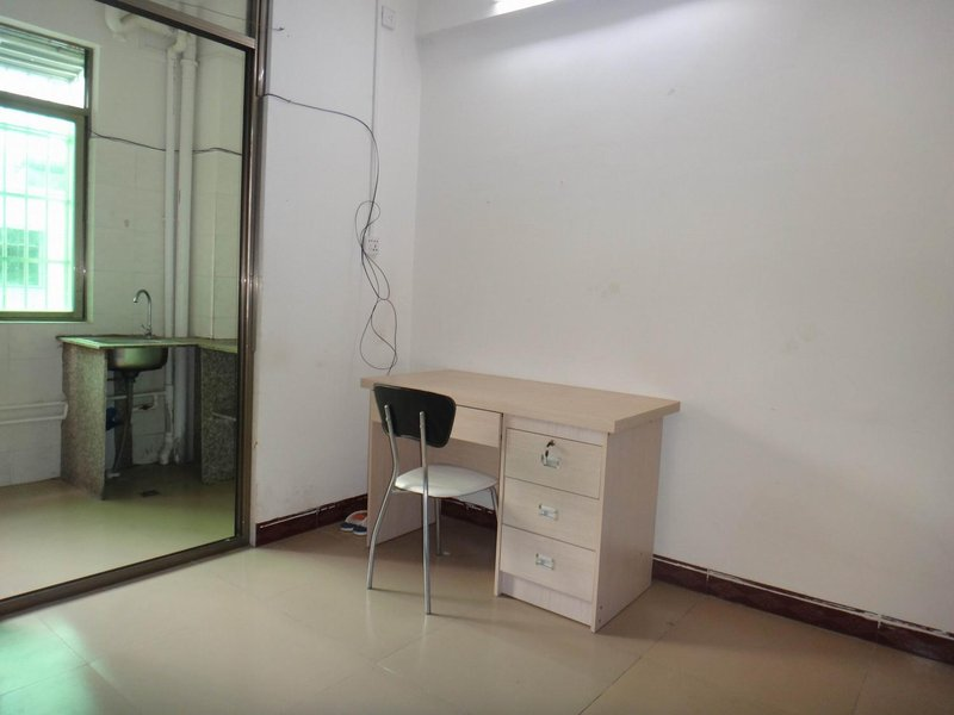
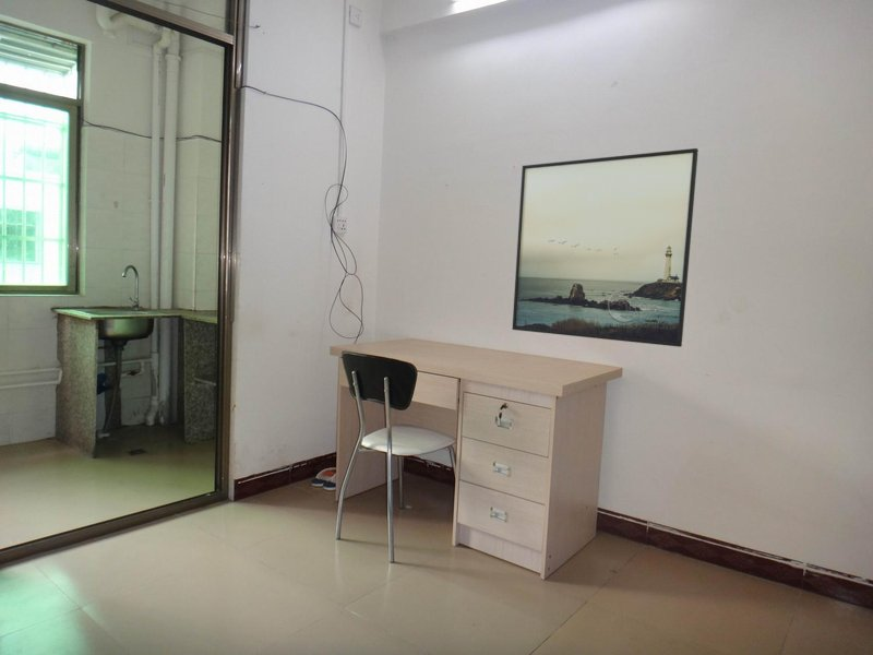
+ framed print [511,147,699,348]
